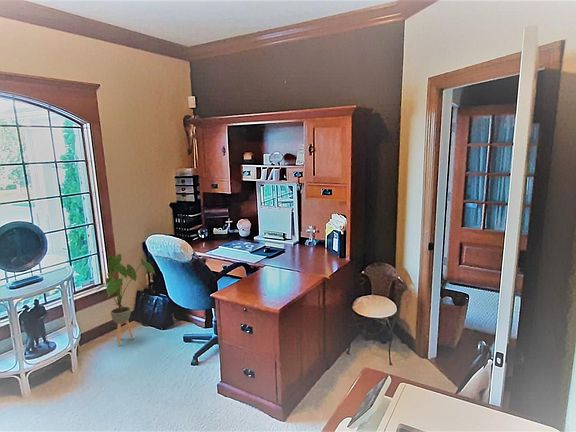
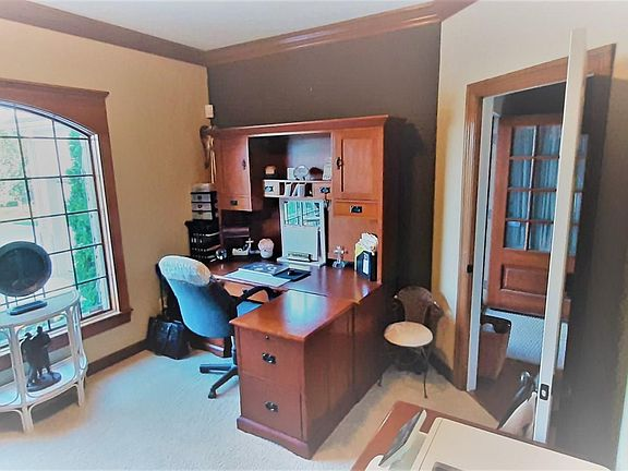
- house plant [95,253,156,346]
